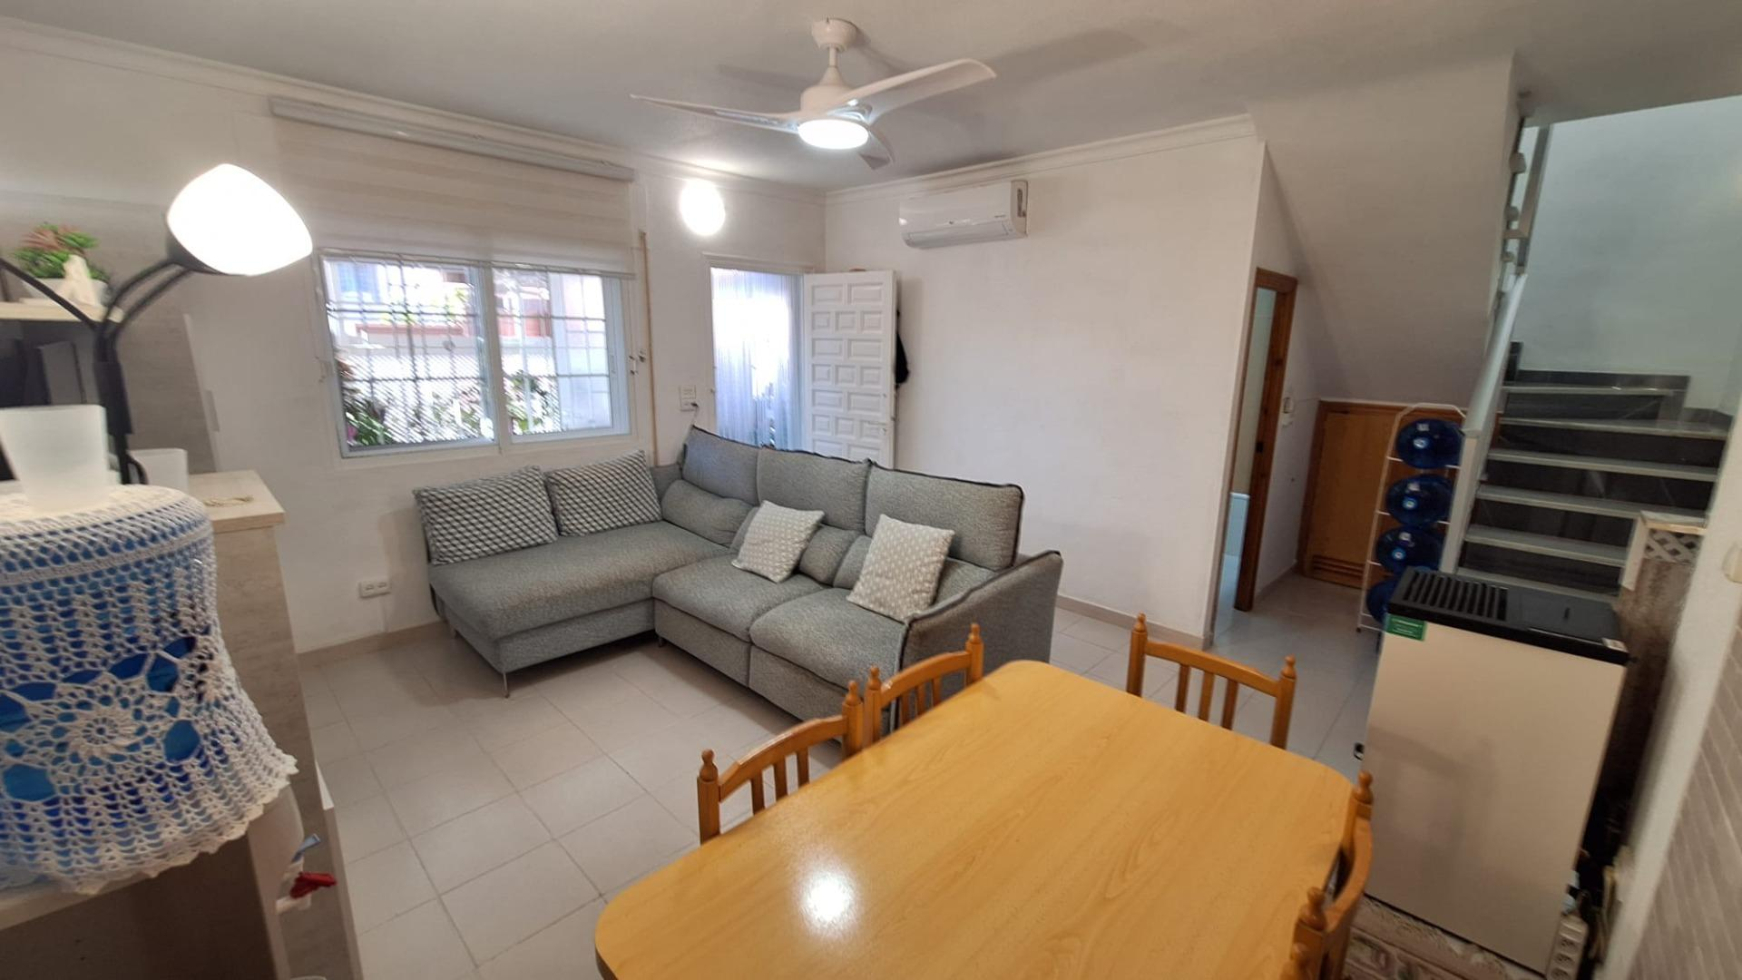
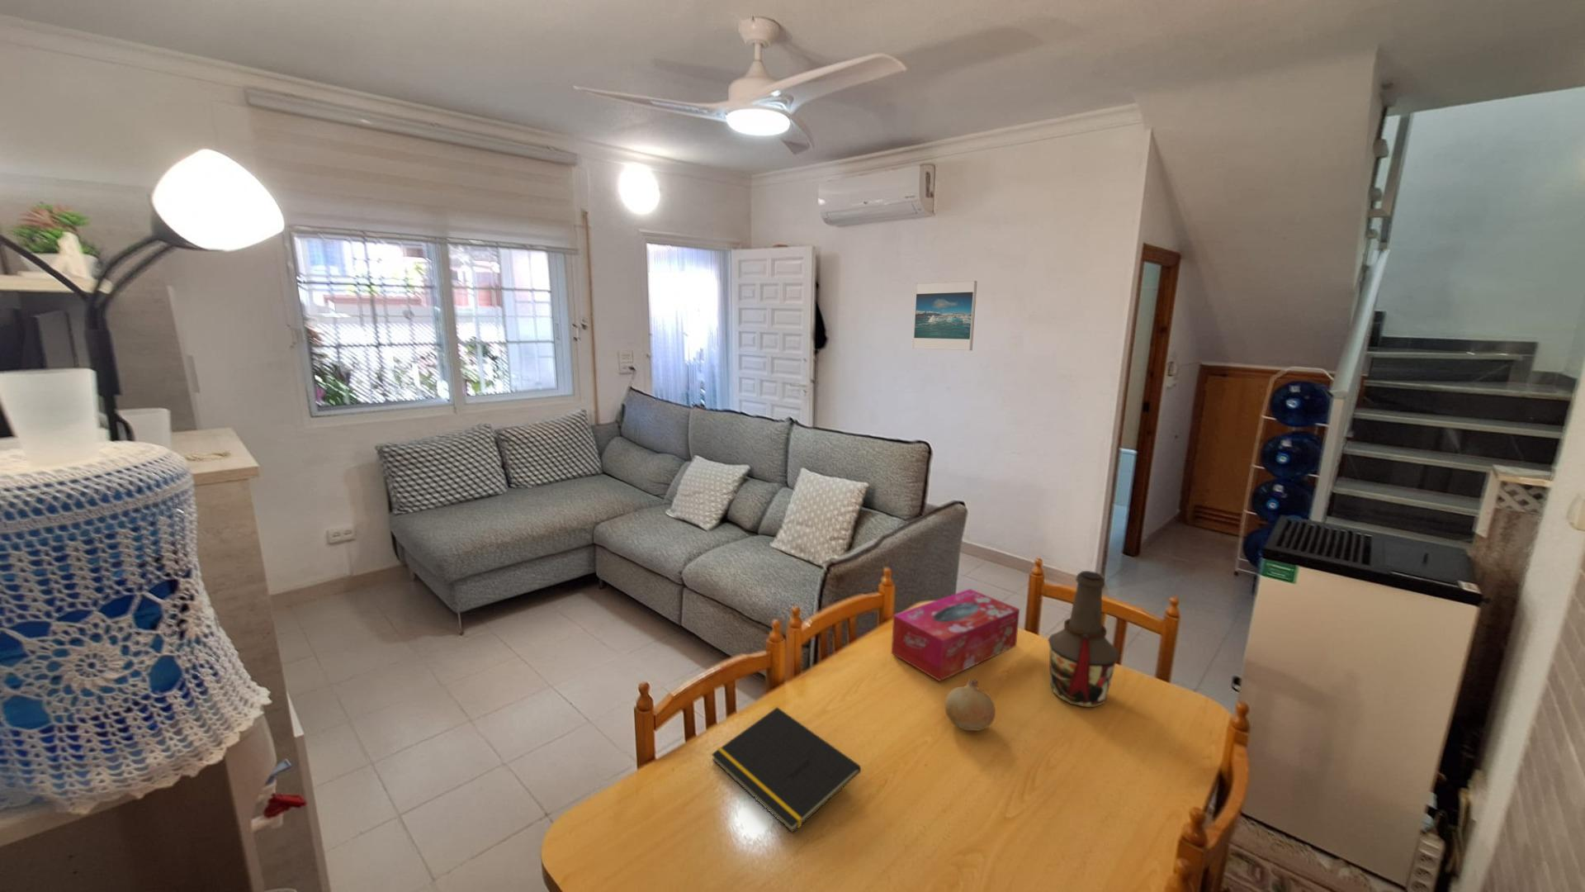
+ tissue box [890,588,1020,682]
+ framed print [912,280,978,351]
+ notepad [711,706,862,833]
+ bottle [1047,570,1120,708]
+ fruit [945,677,996,732]
